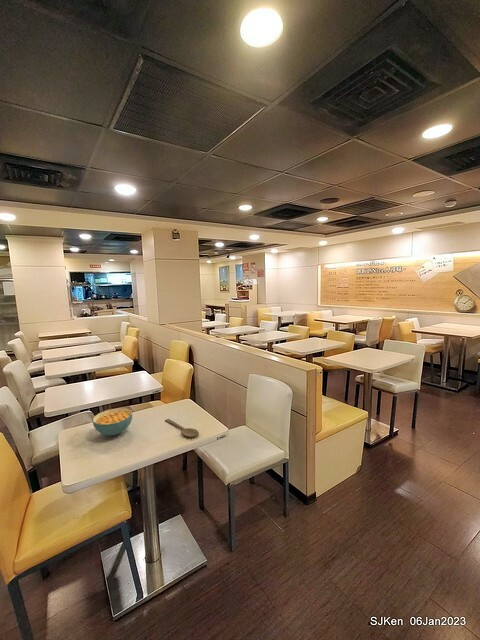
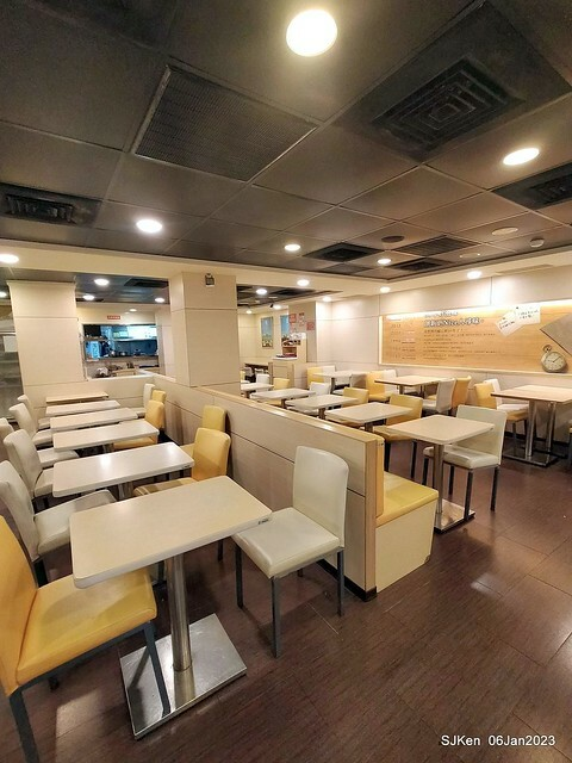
- cereal bowl [92,407,133,437]
- wooden spoon [164,418,200,438]
